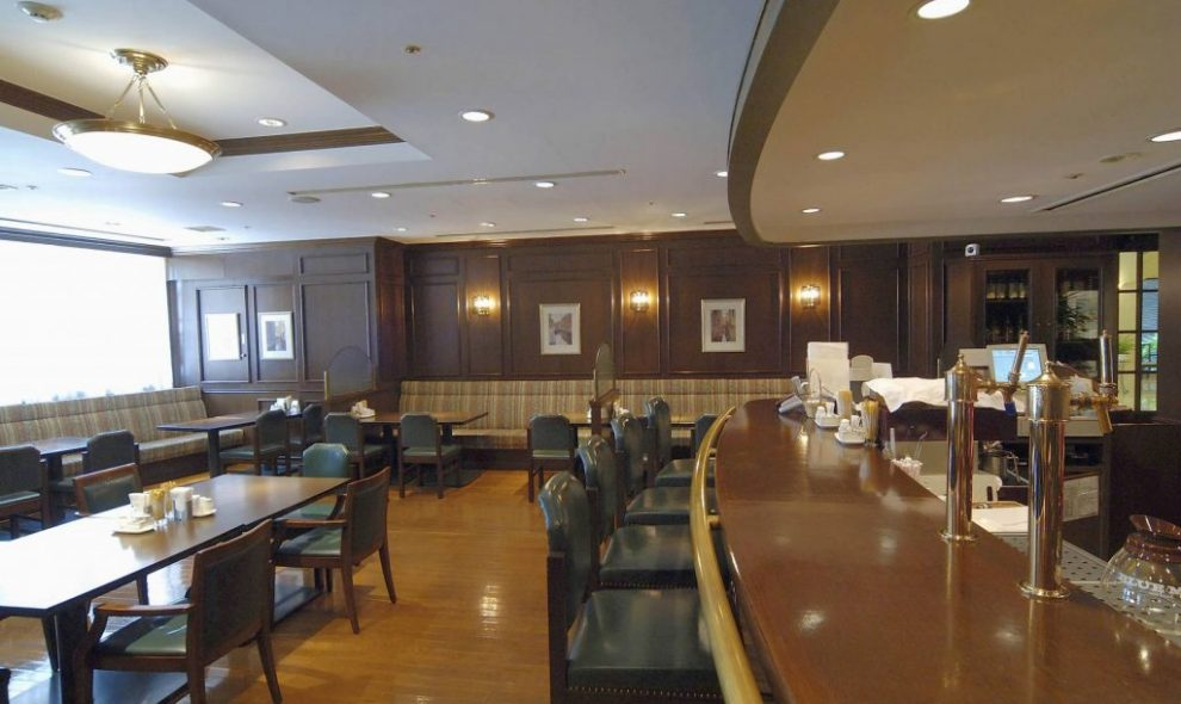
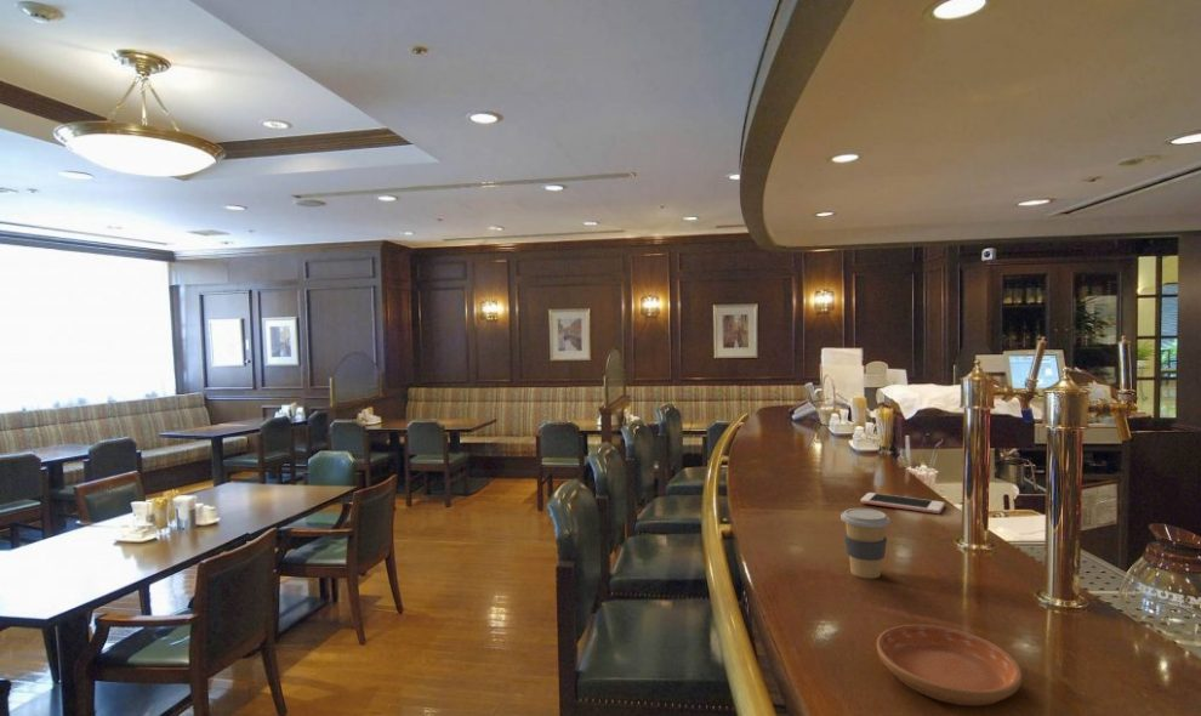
+ saucer [876,624,1023,708]
+ cell phone [859,491,946,515]
+ coffee cup [839,507,892,580]
